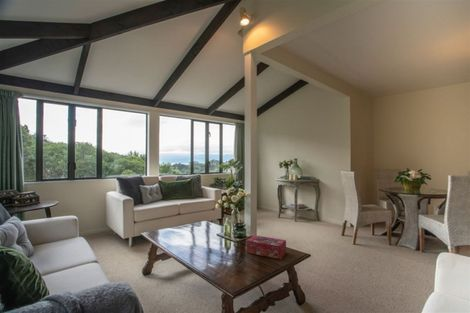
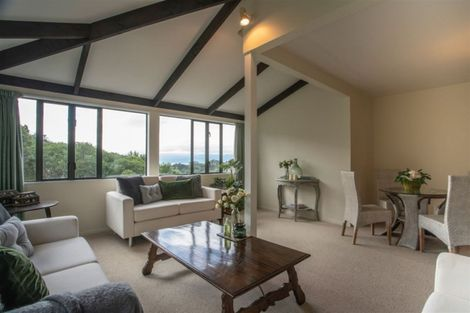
- tissue box [246,234,287,260]
